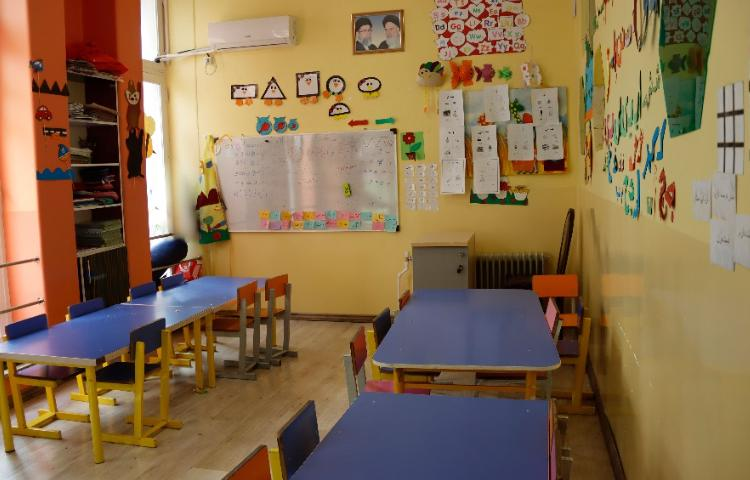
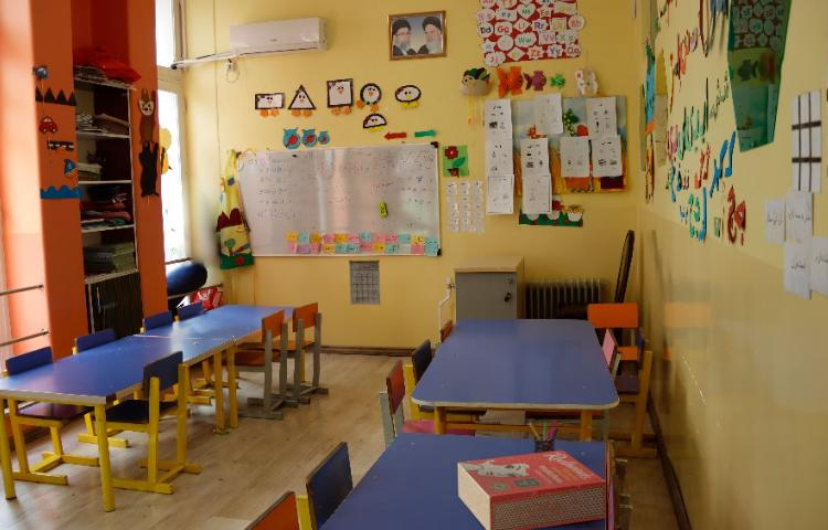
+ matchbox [457,449,607,530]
+ calendar [348,248,381,306]
+ pen holder [528,420,560,454]
